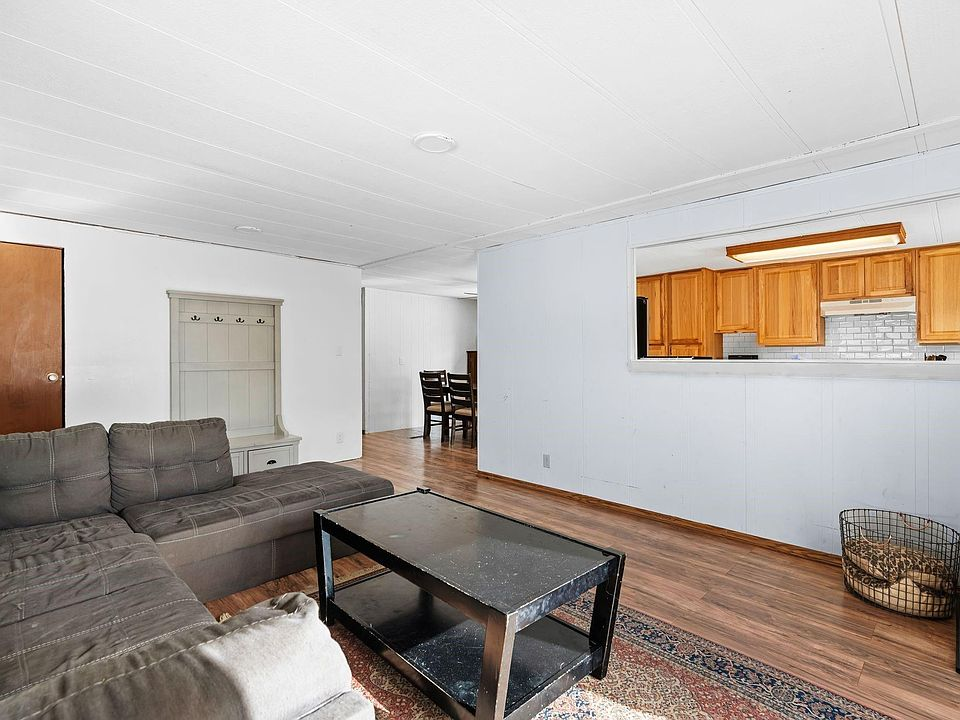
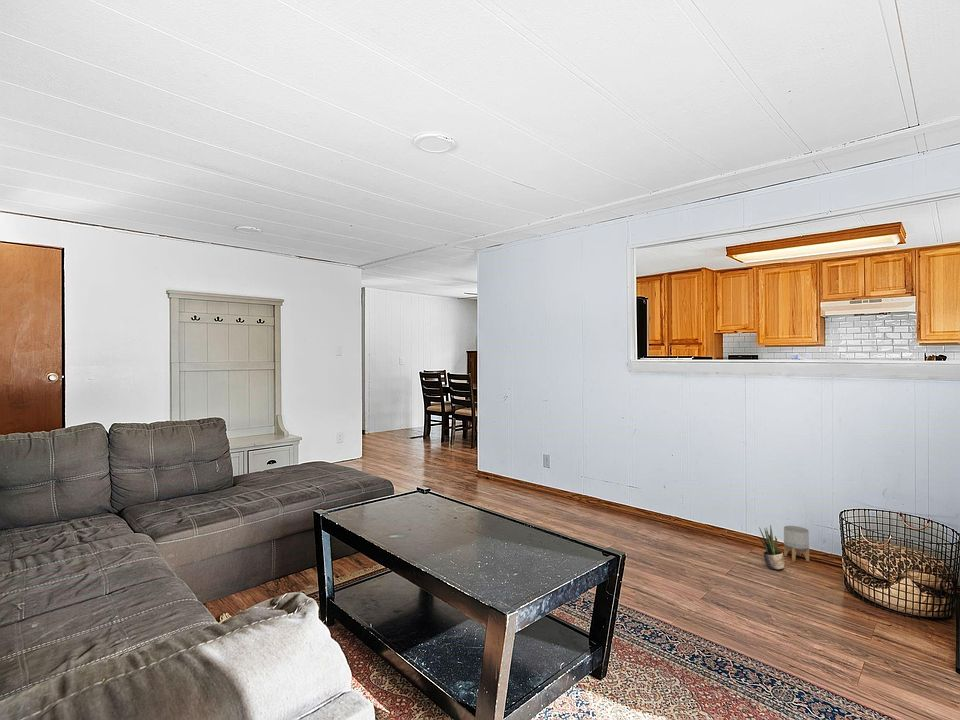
+ planter [783,525,810,562]
+ potted plant [758,524,785,570]
